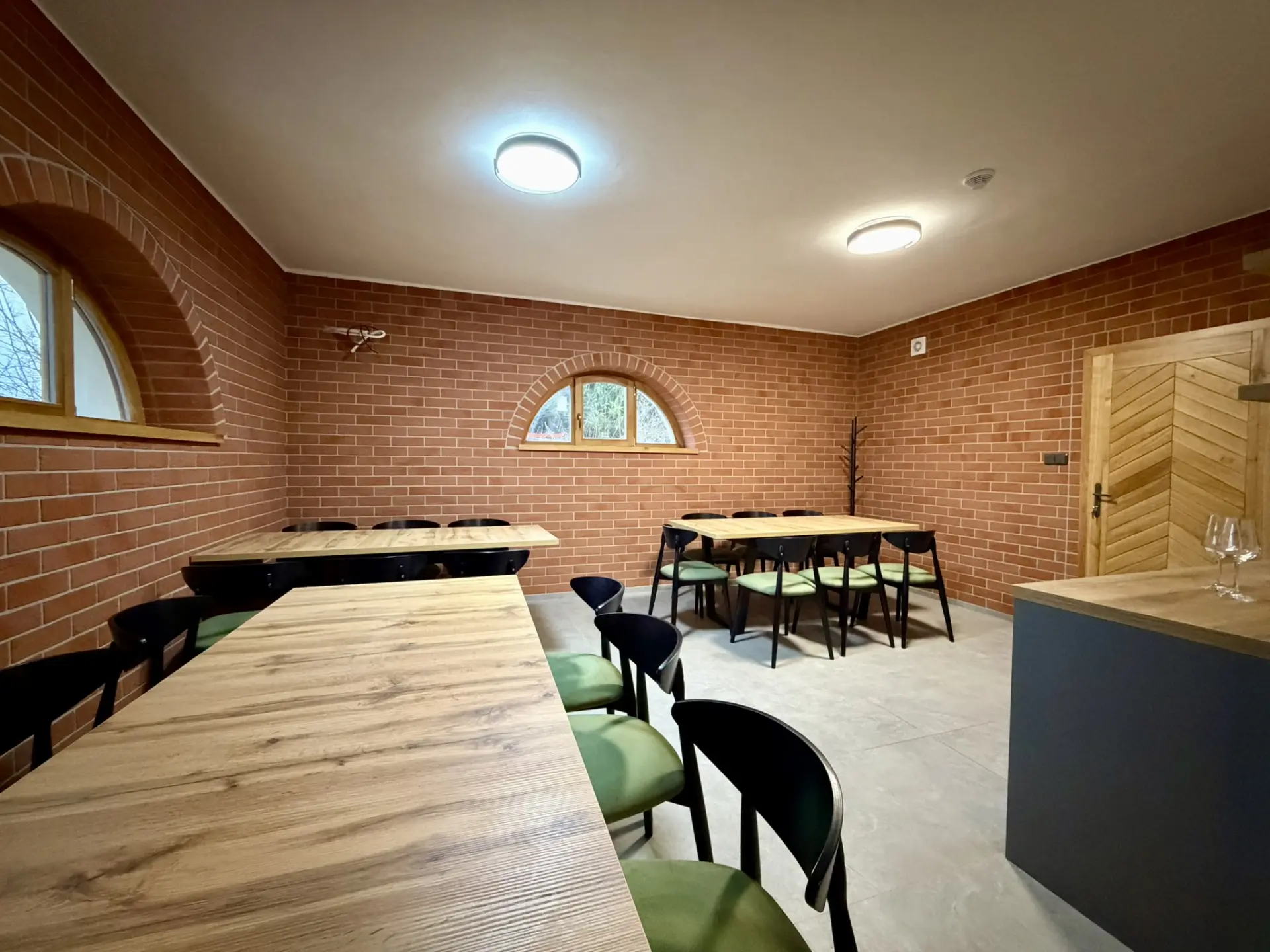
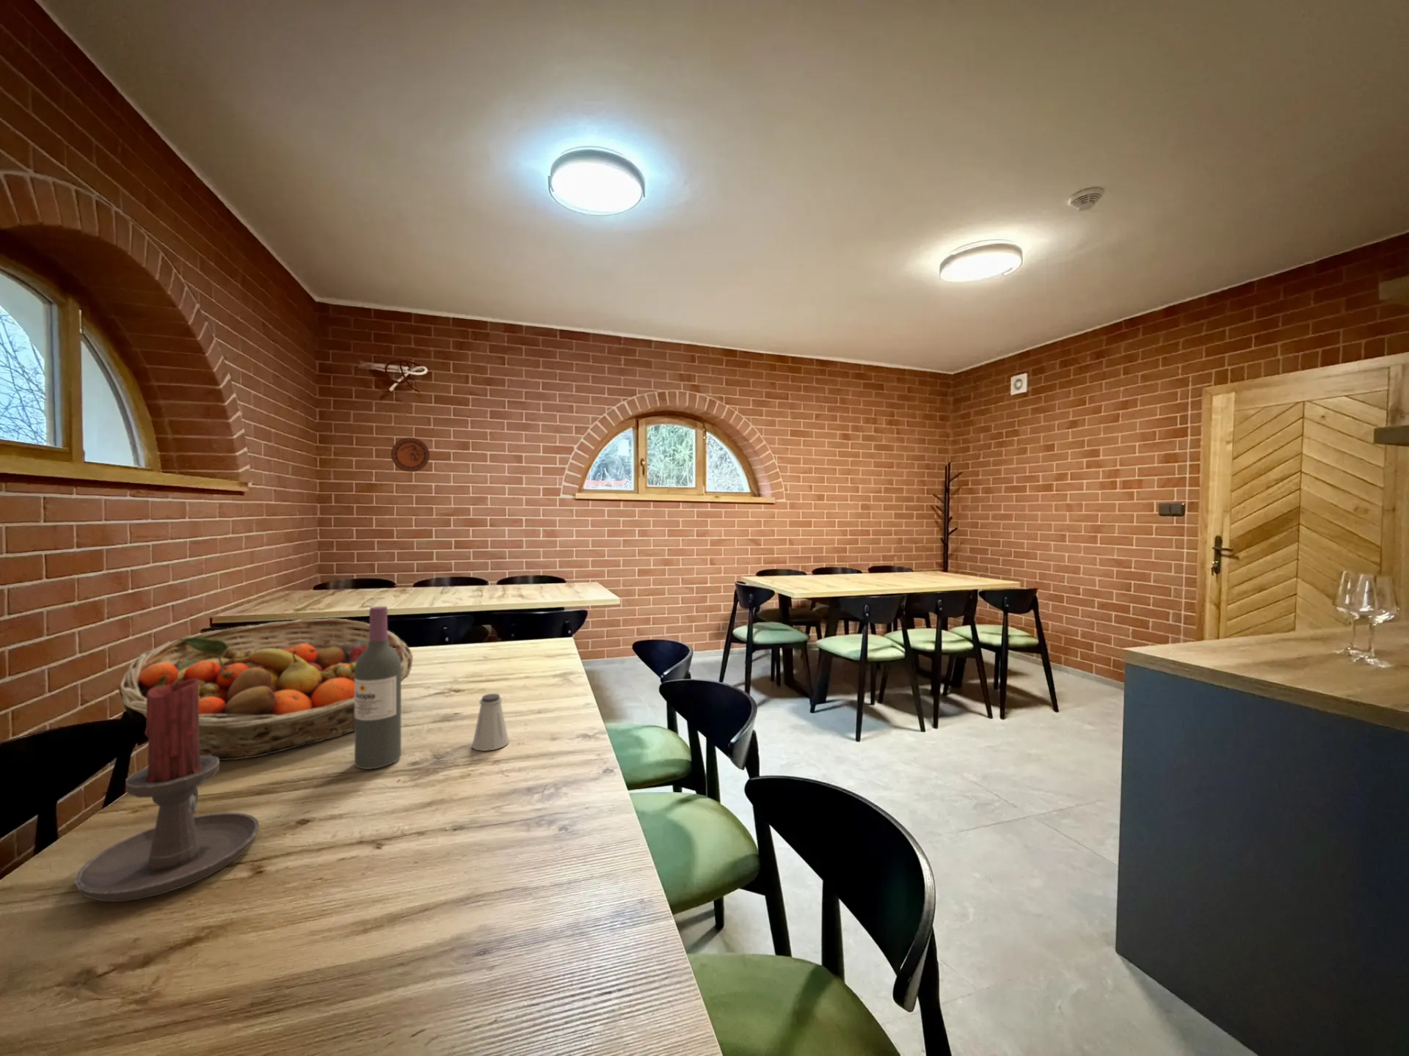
+ decorative plate [391,437,430,473]
+ fruit basket [120,618,414,761]
+ saltshaker [472,693,509,752]
+ wine bottle [354,606,402,770]
+ candle holder [73,679,261,903]
